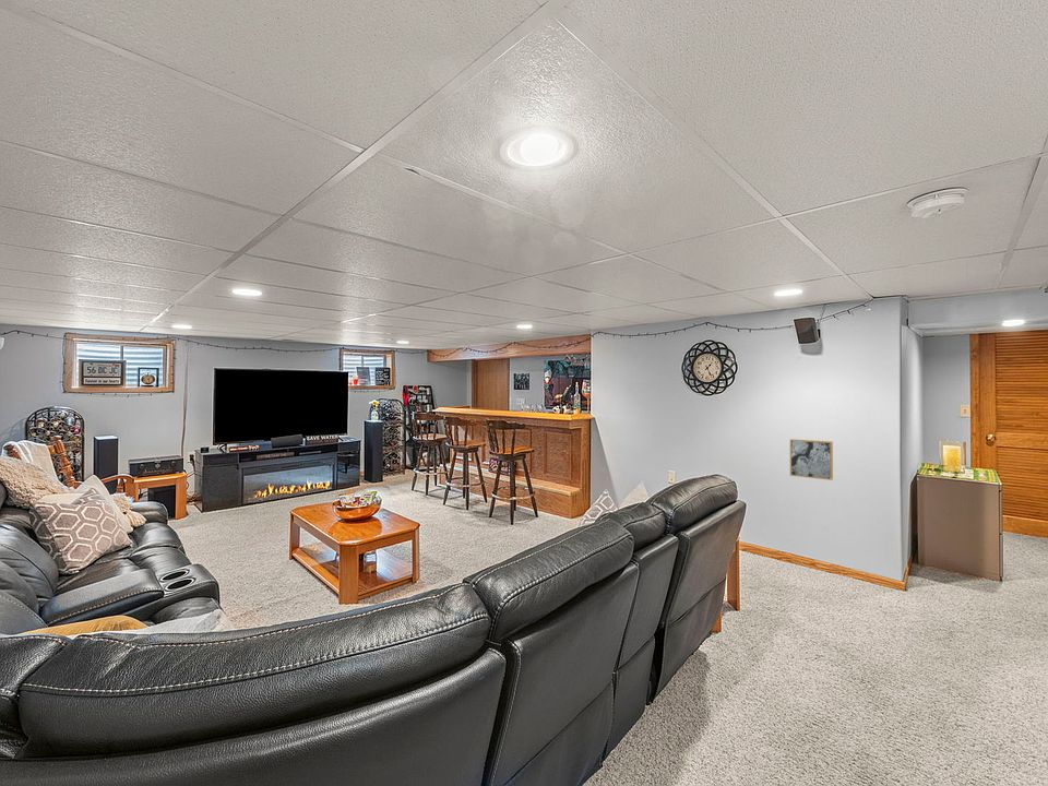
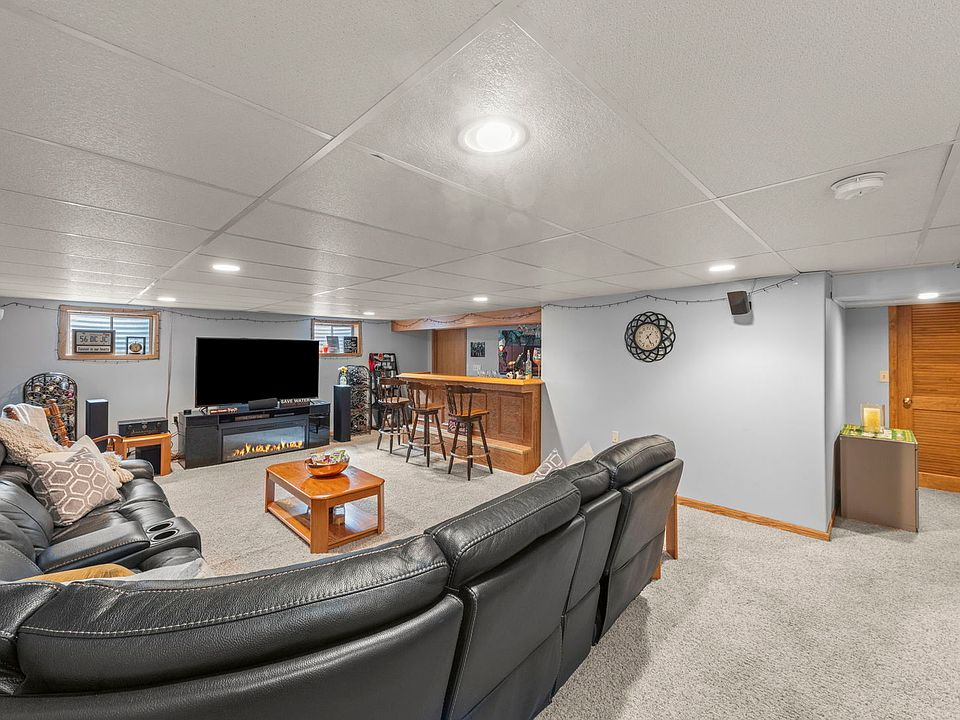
- wall art [789,438,834,481]
